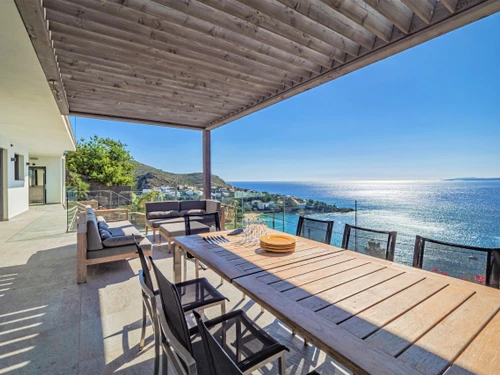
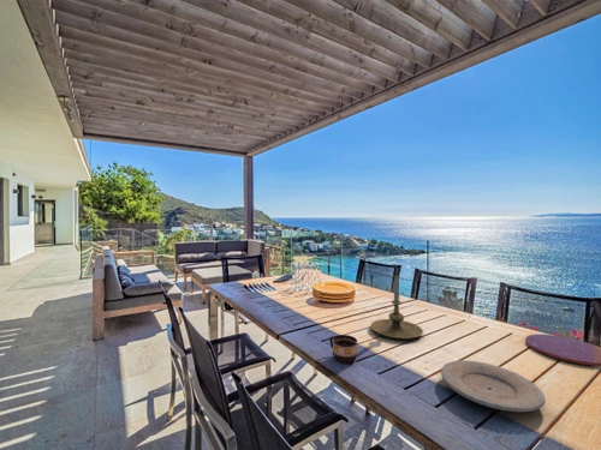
+ plate [440,359,546,413]
+ cup [328,334,358,364]
+ plate [524,334,601,367]
+ candle holder [369,275,424,340]
